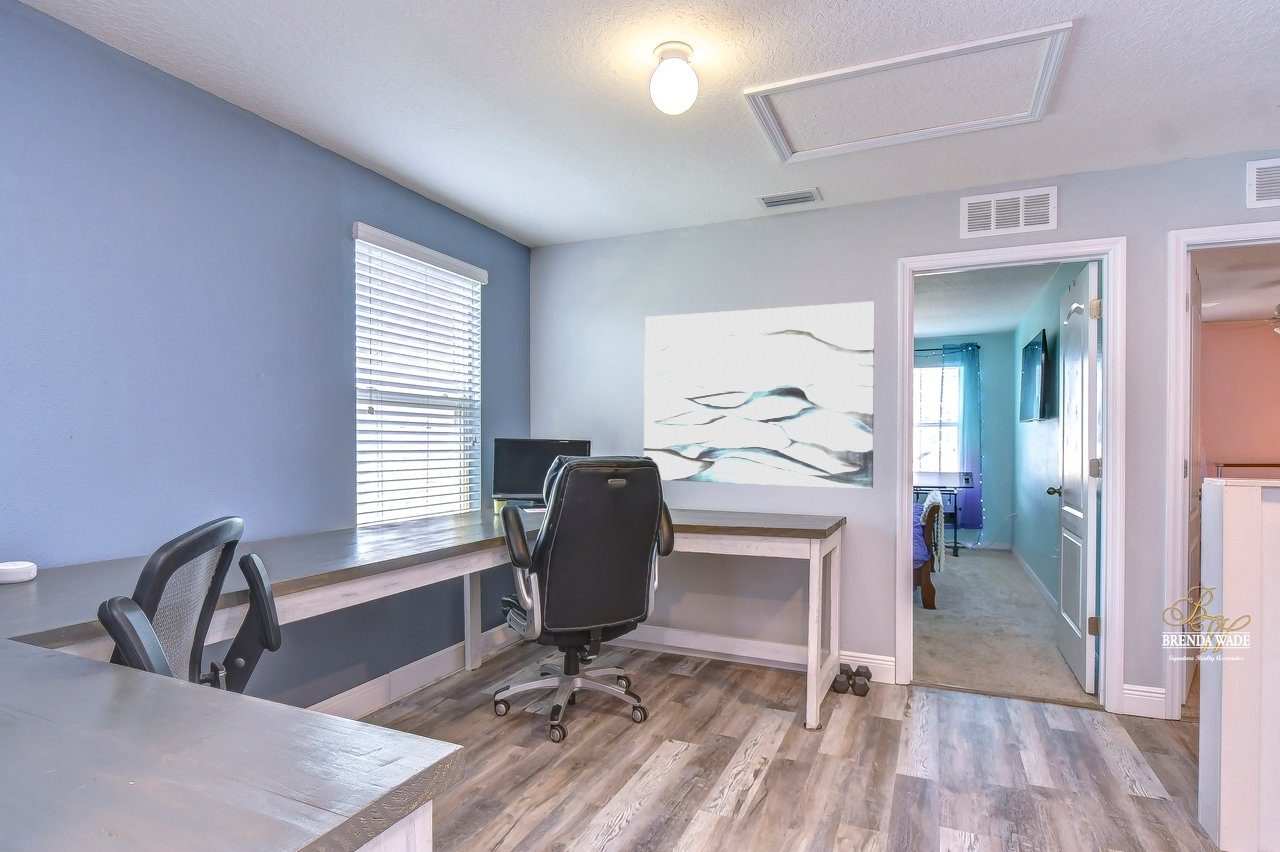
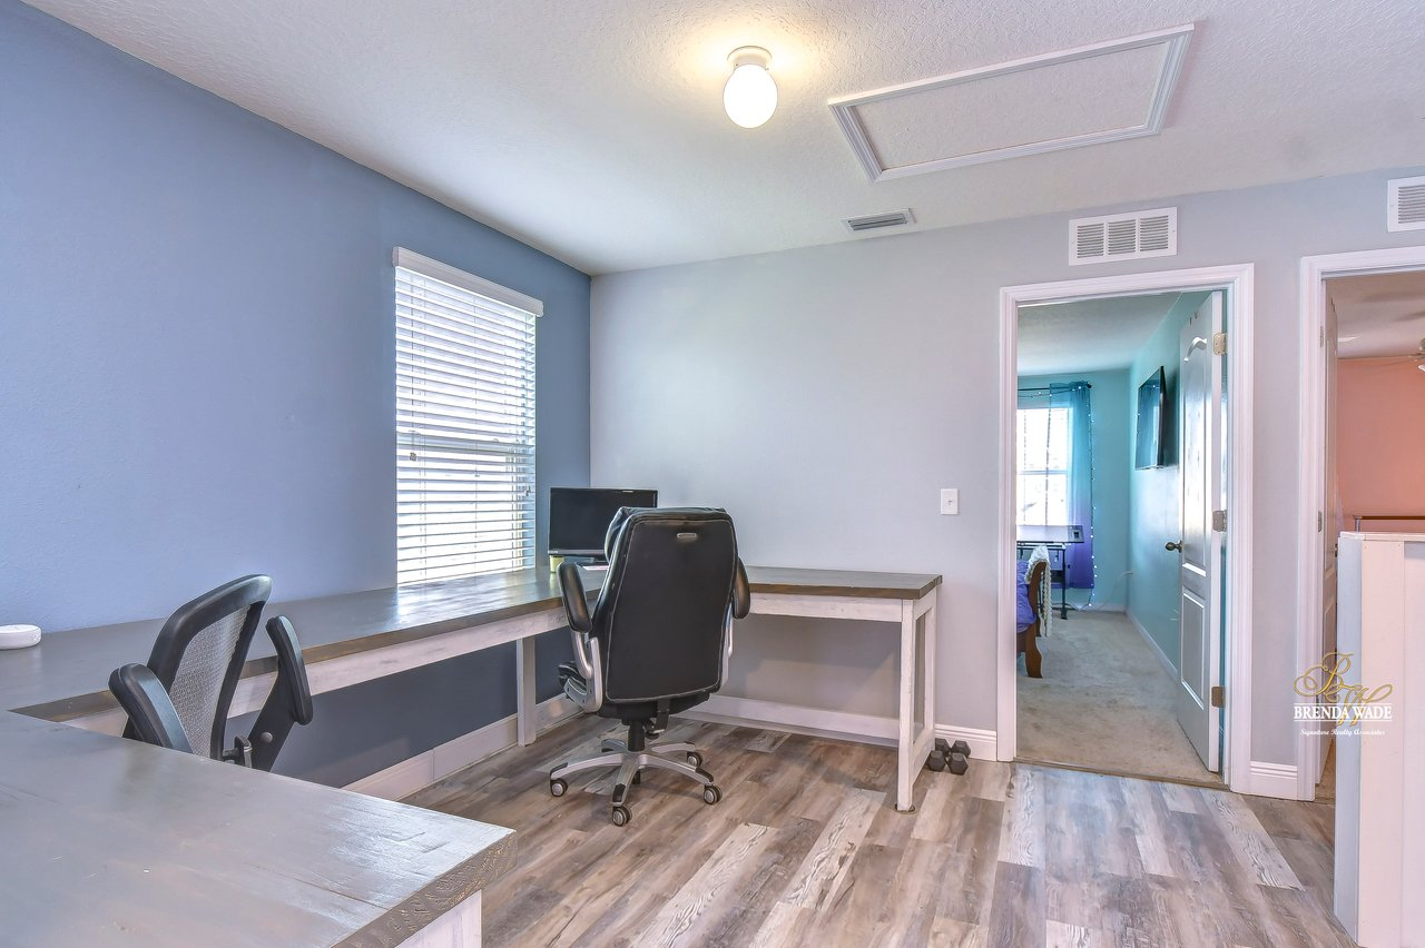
- wall art [643,300,875,490]
